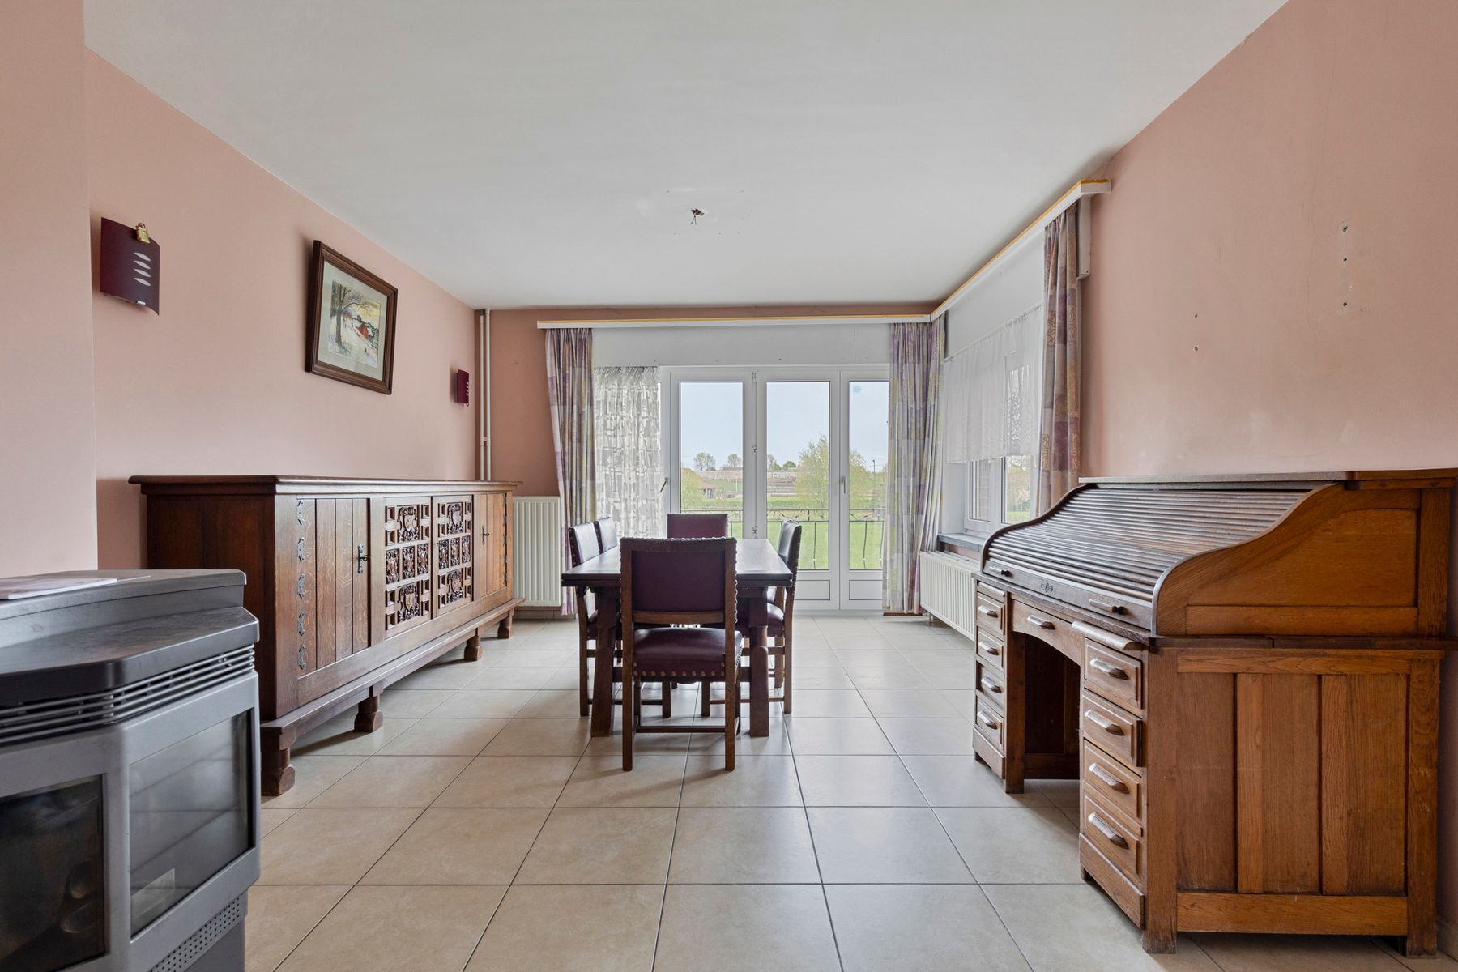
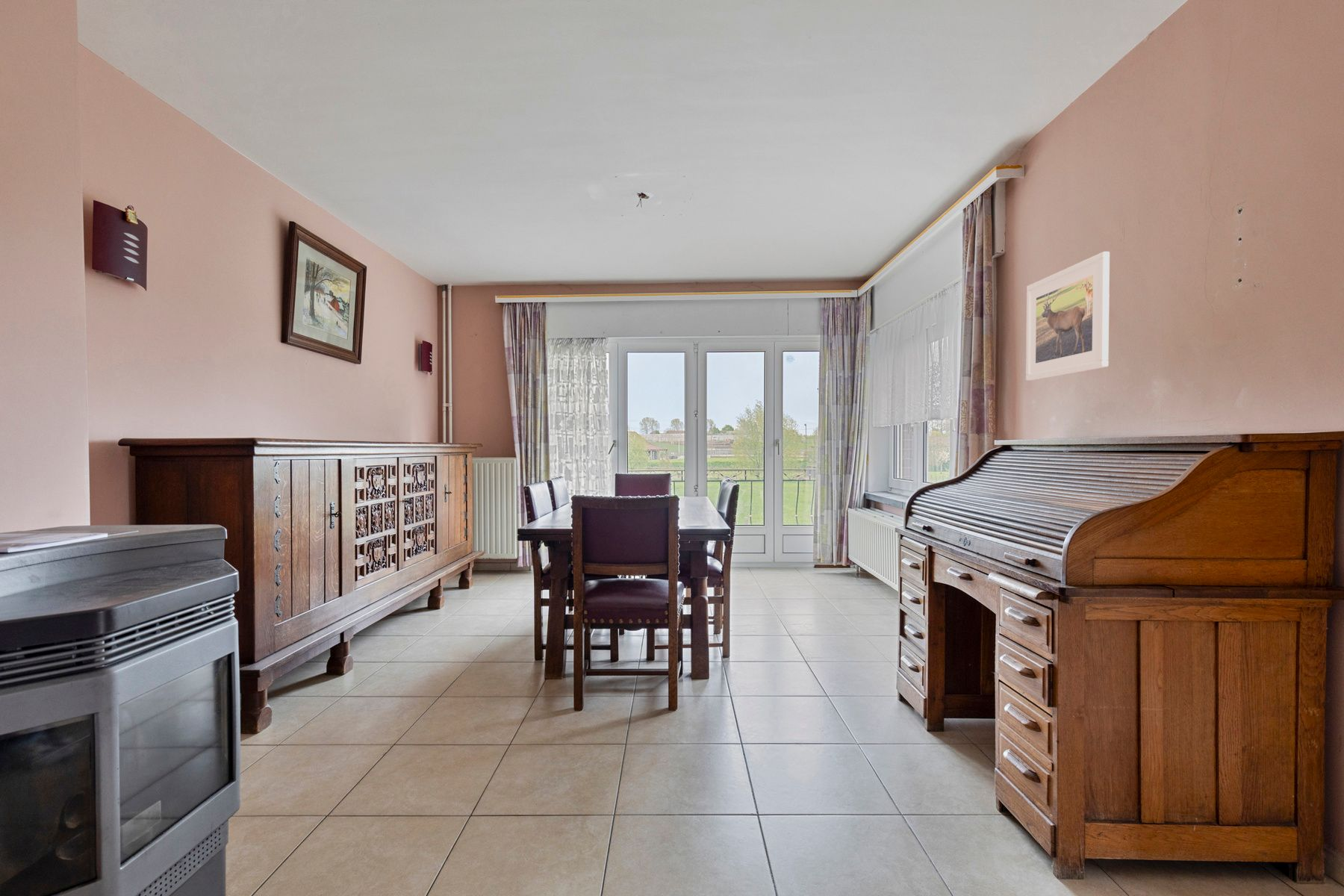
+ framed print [1025,251,1110,381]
